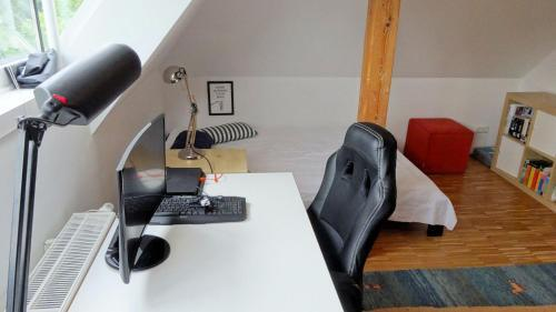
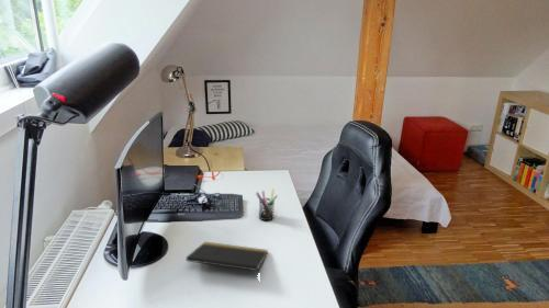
+ notepad [186,241,269,272]
+ pen holder [255,187,278,221]
